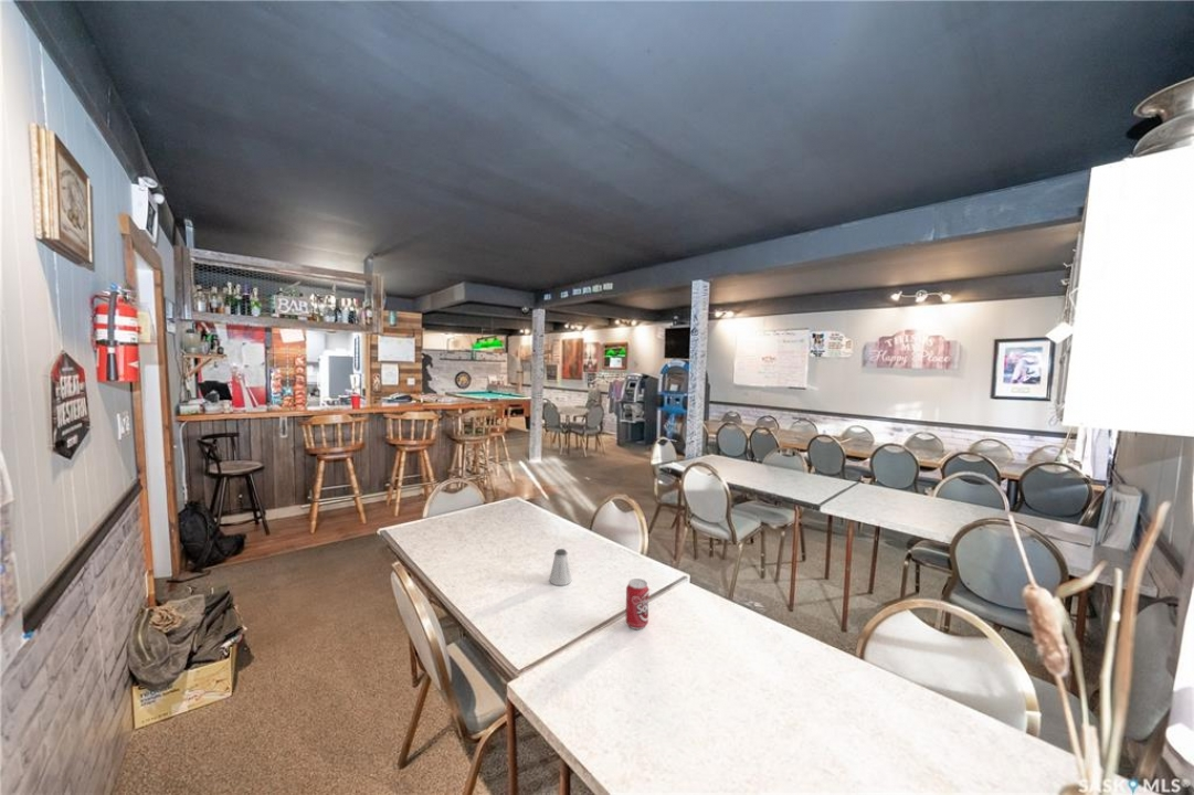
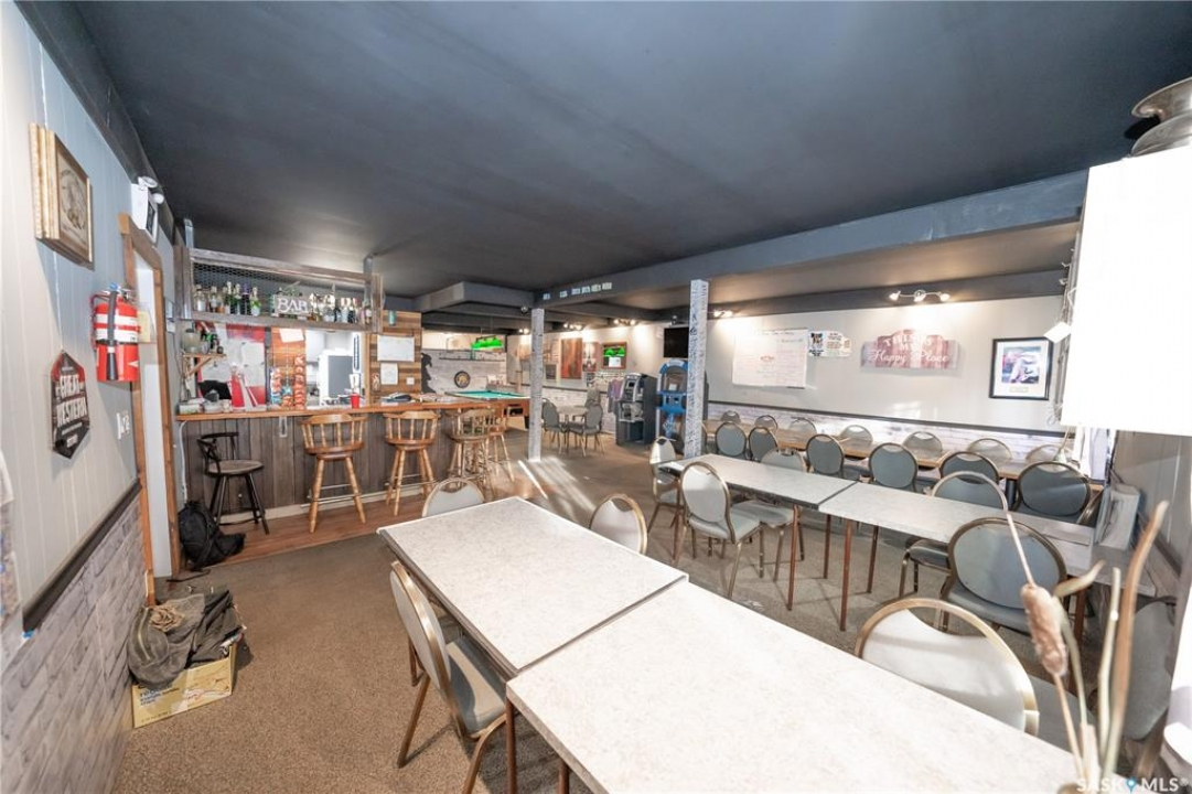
- saltshaker [549,548,572,586]
- beverage can [624,577,651,630]
